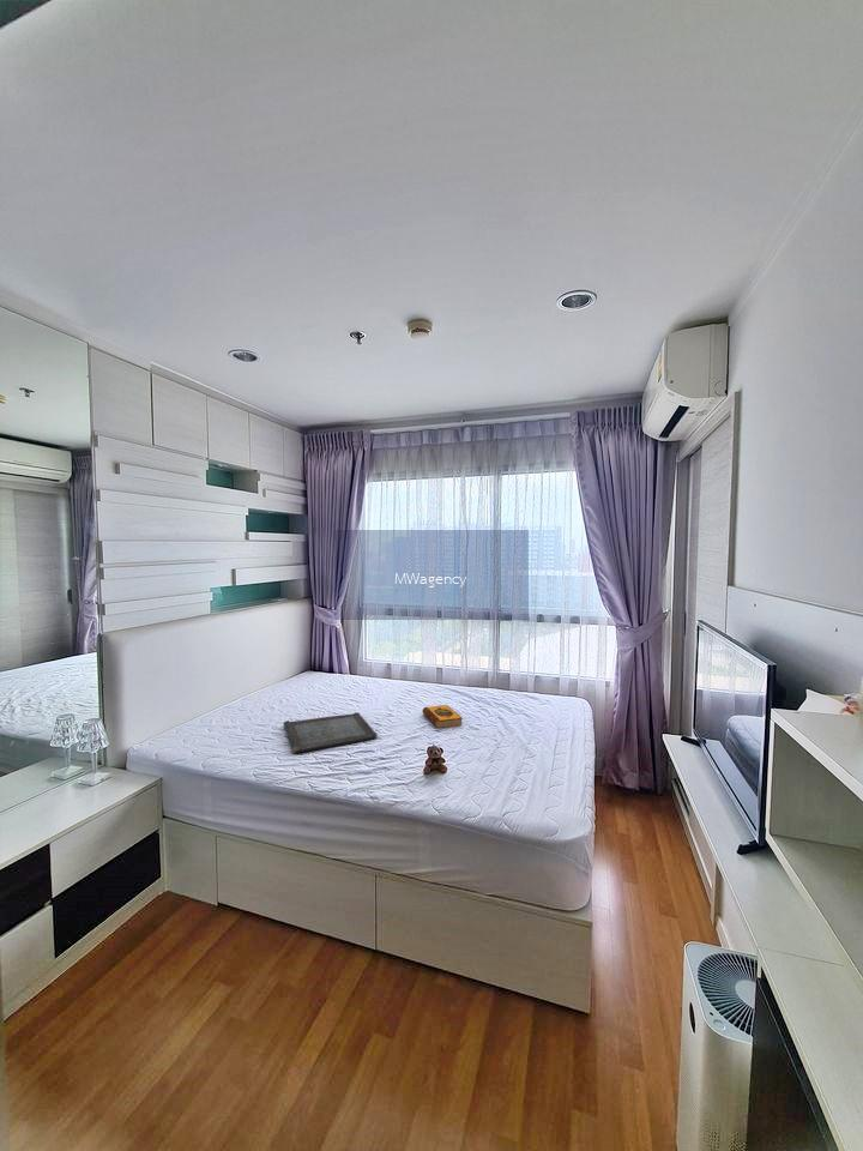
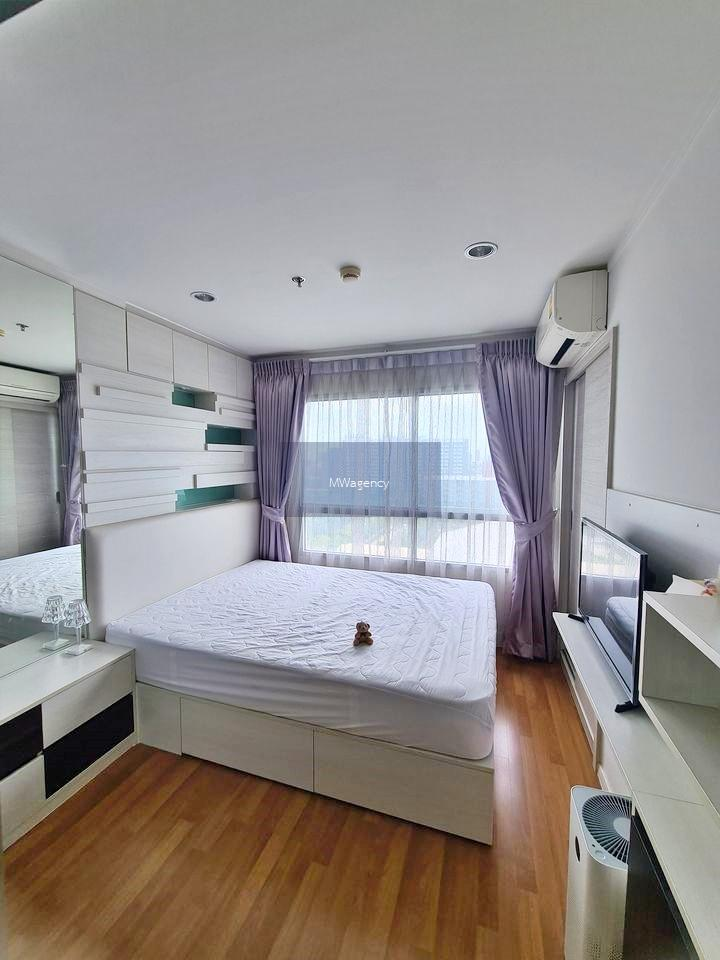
- hardback book [421,704,463,729]
- serving tray [282,711,379,754]
